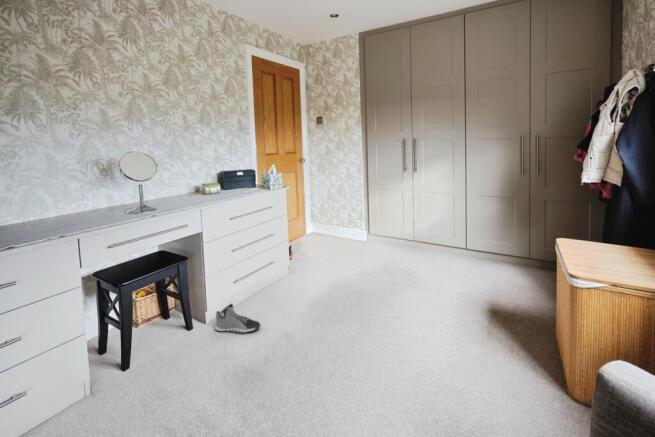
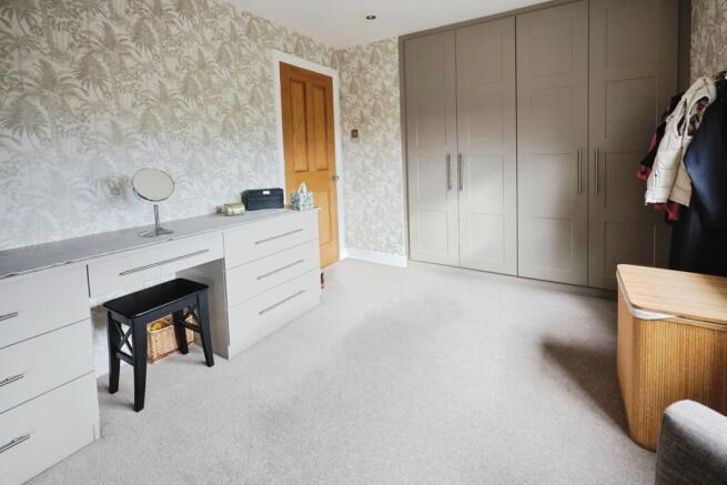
- sneaker [214,303,261,334]
